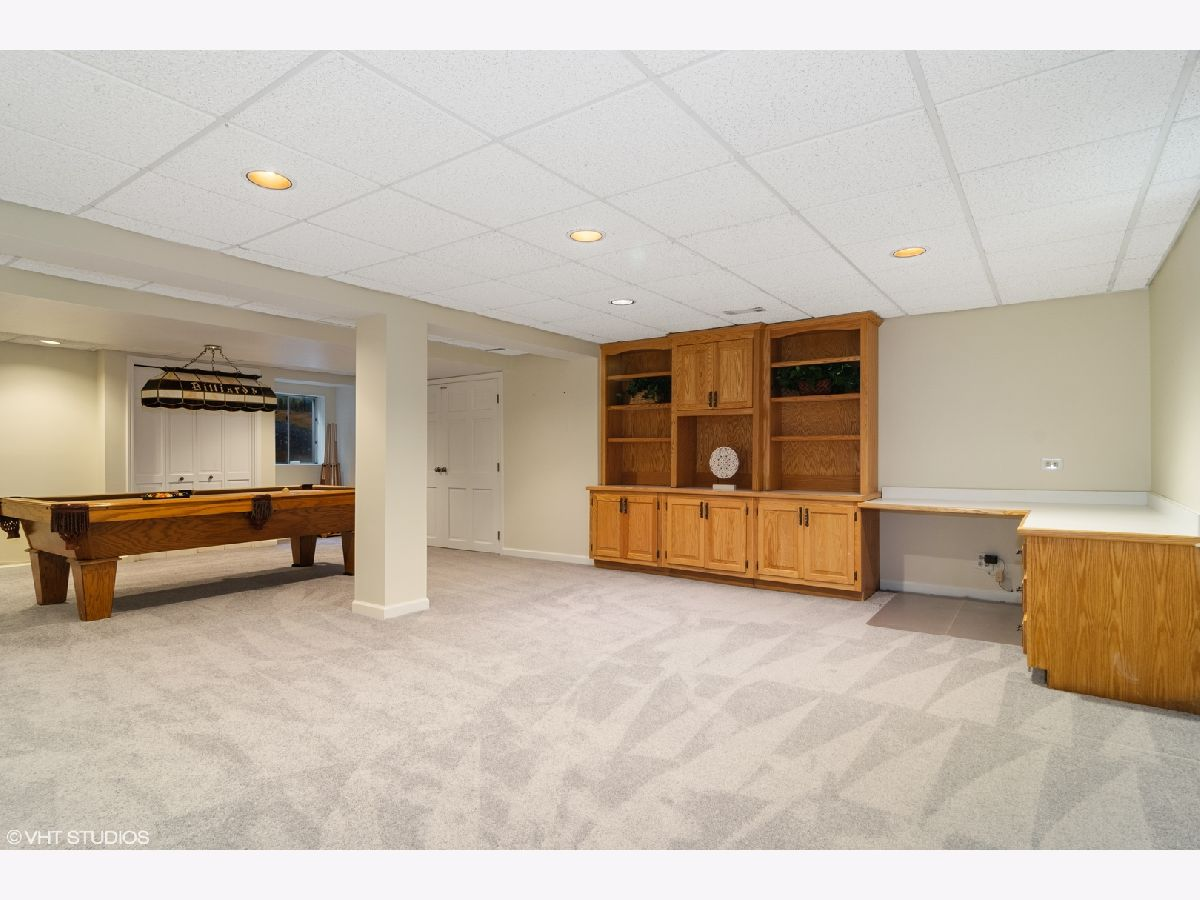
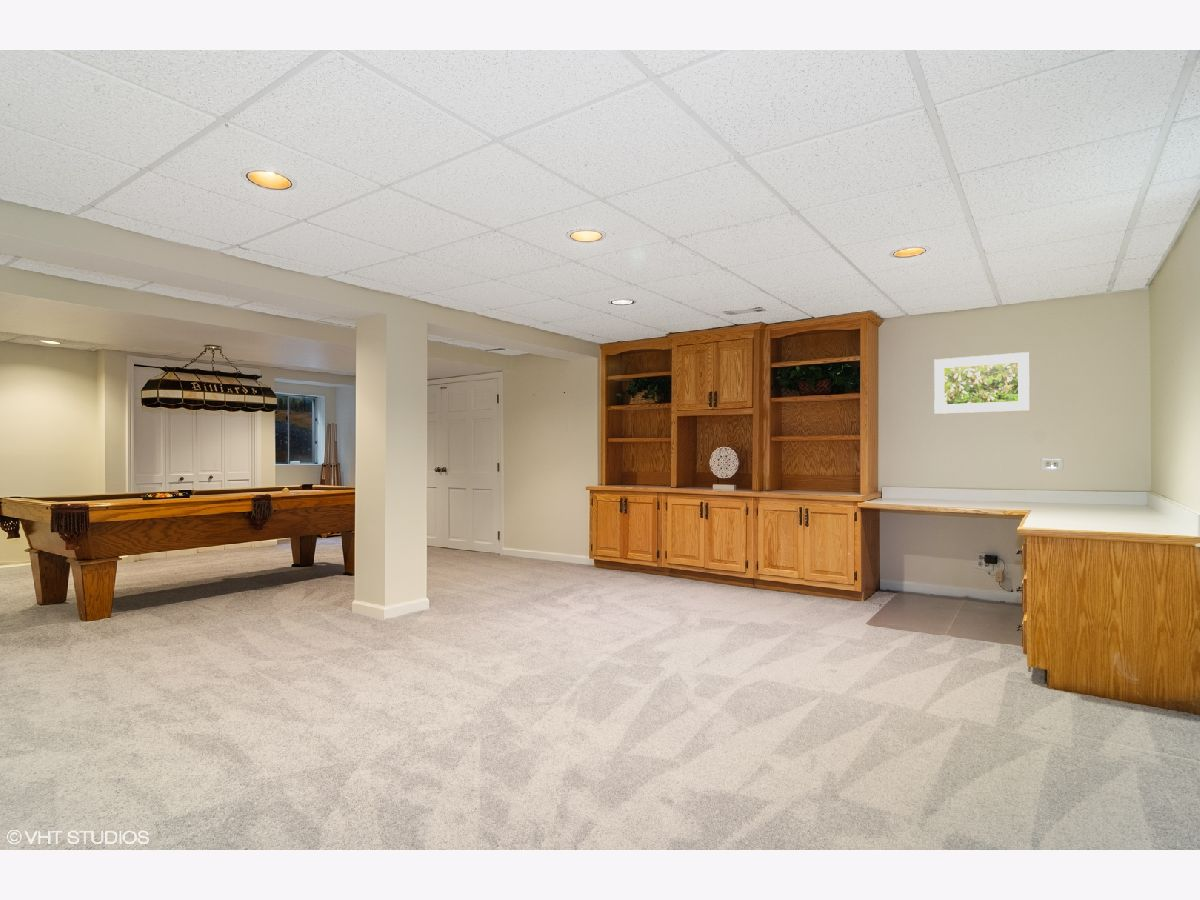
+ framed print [933,351,1031,415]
